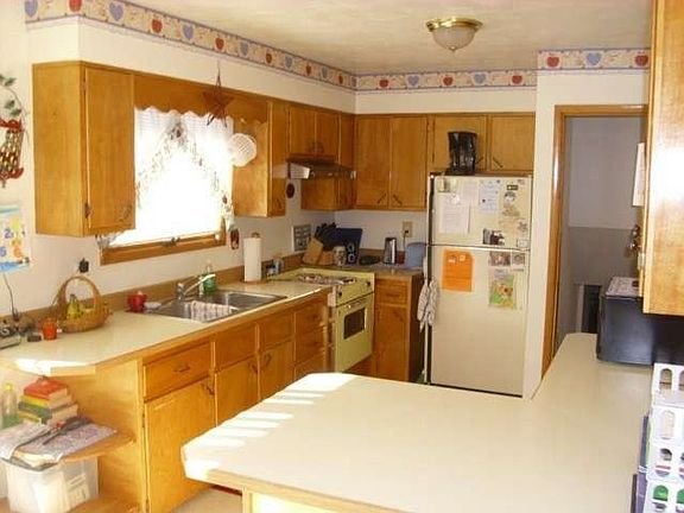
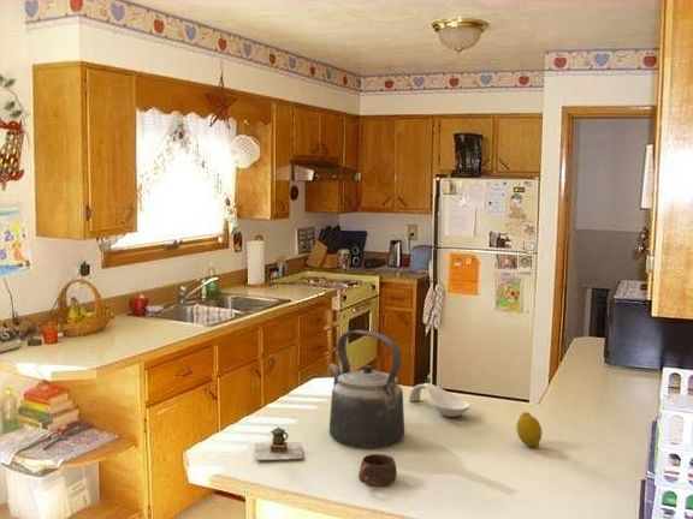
+ fruit [515,411,543,449]
+ cup [357,453,398,487]
+ spoon rest [408,382,472,418]
+ teapot [254,425,304,461]
+ kettle [327,329,405,448]
